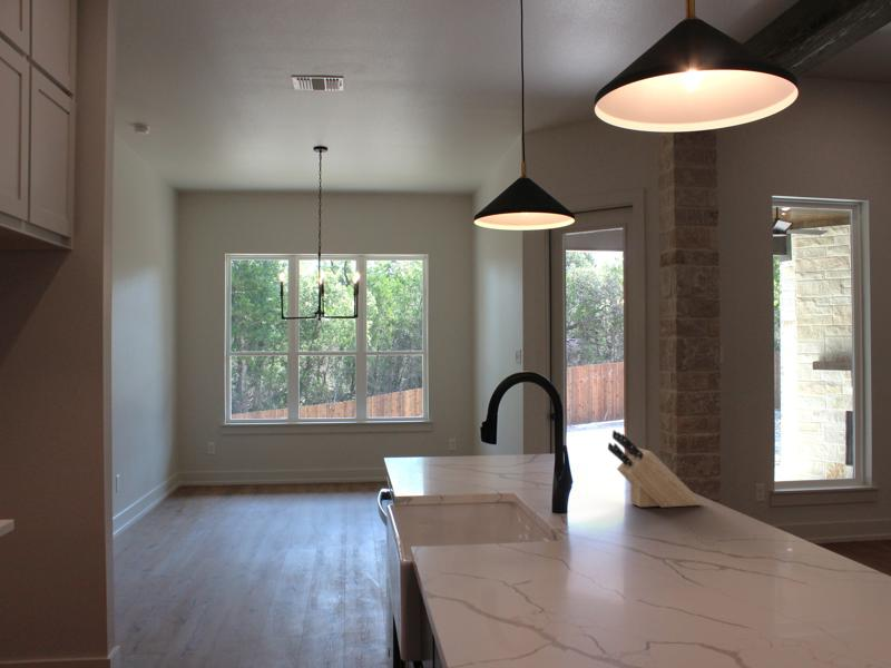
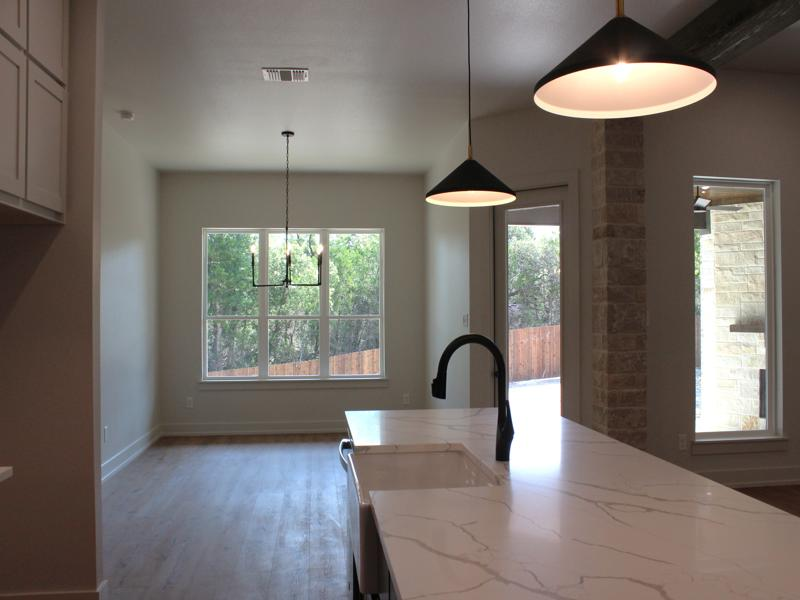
- knife block [607,429,704,509]
